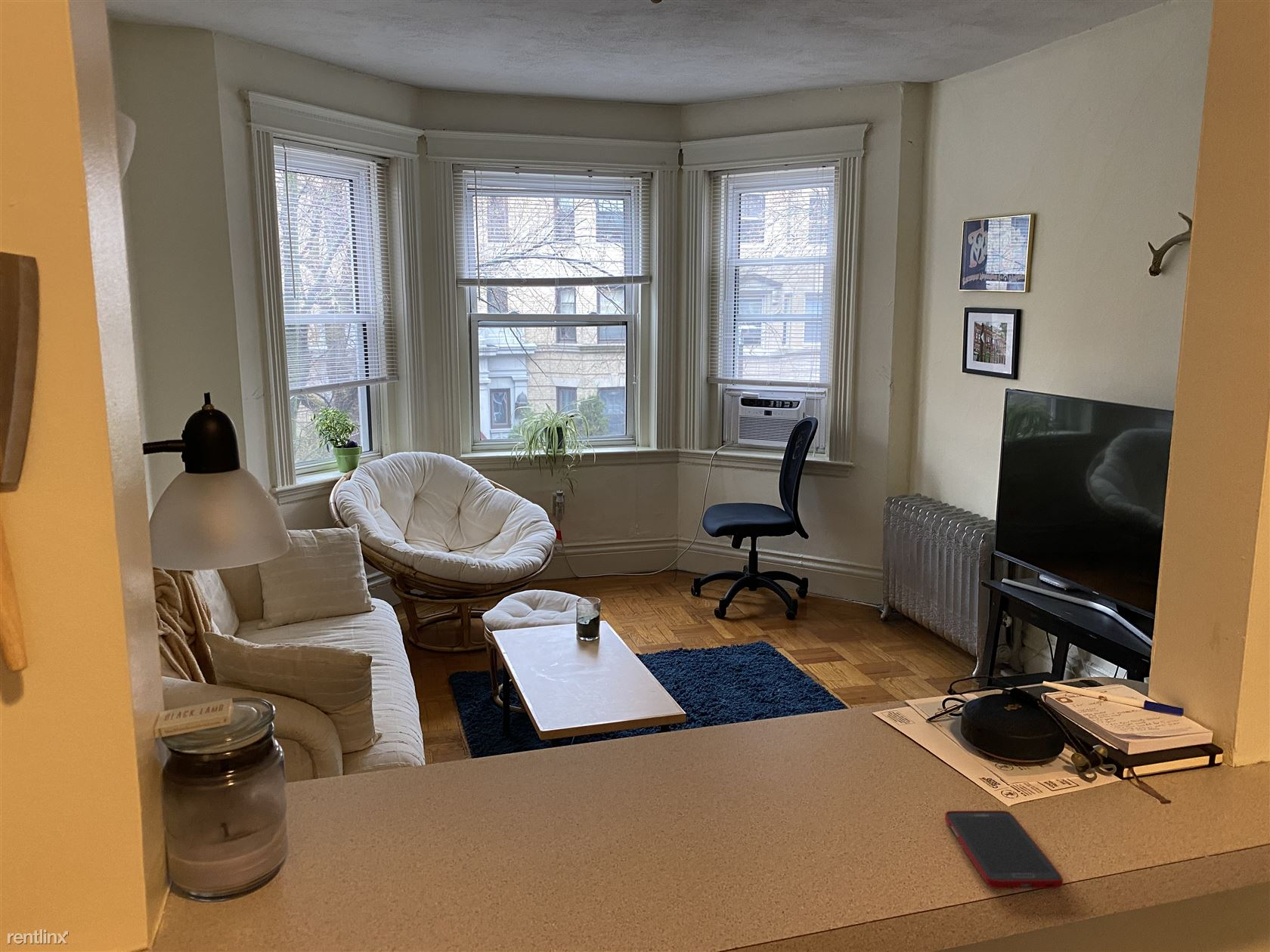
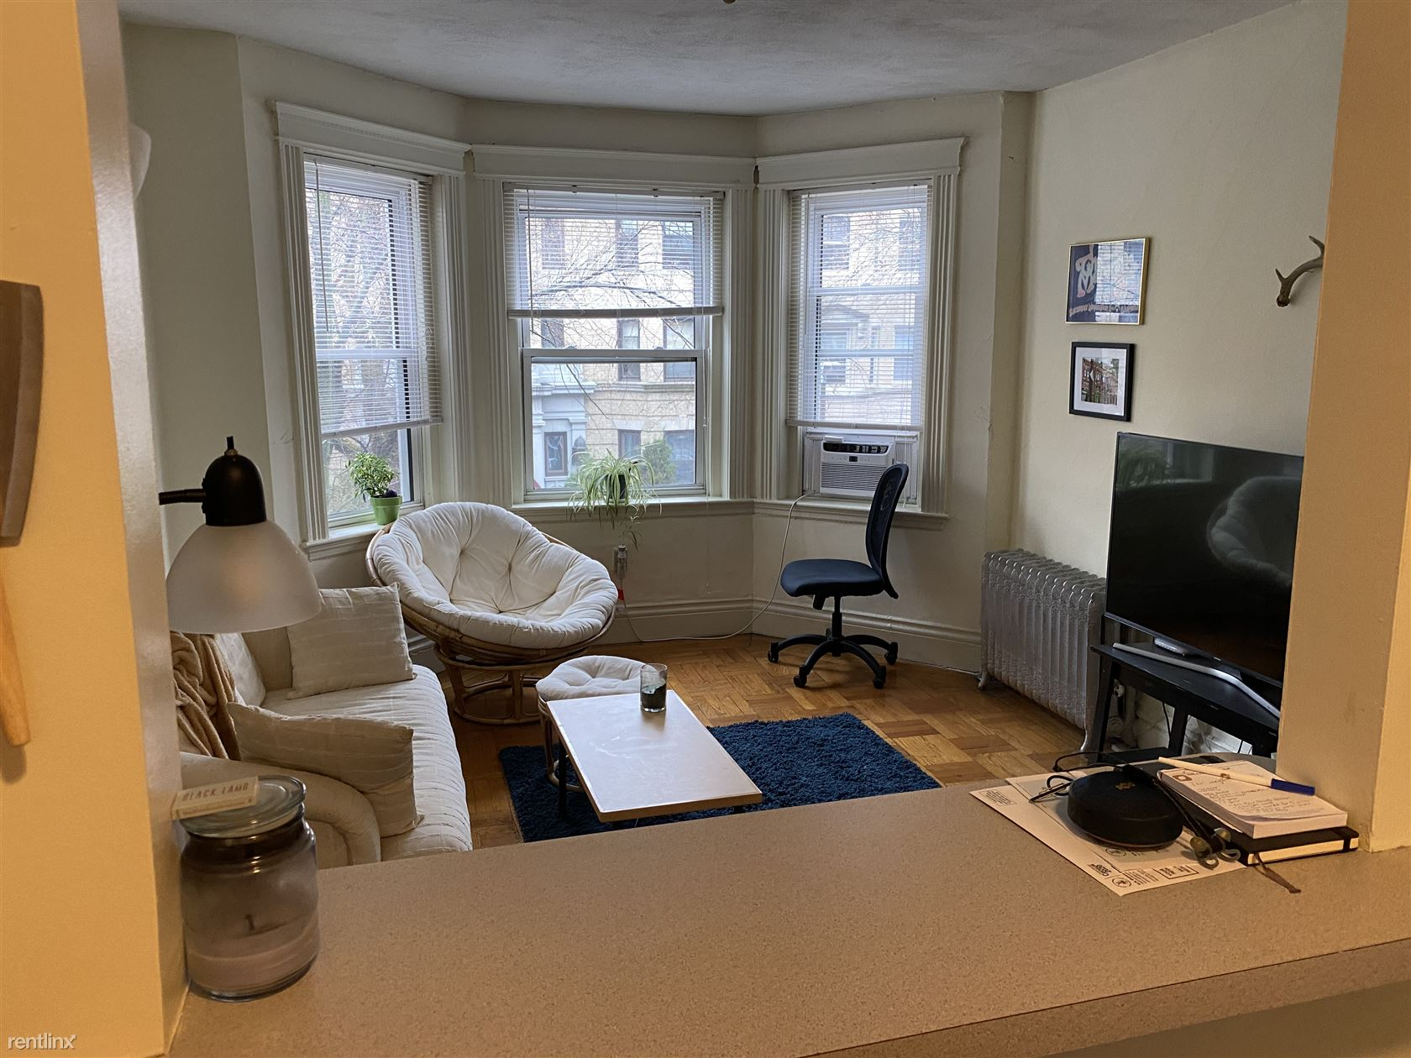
- cell phone [944,810,1064,890]
